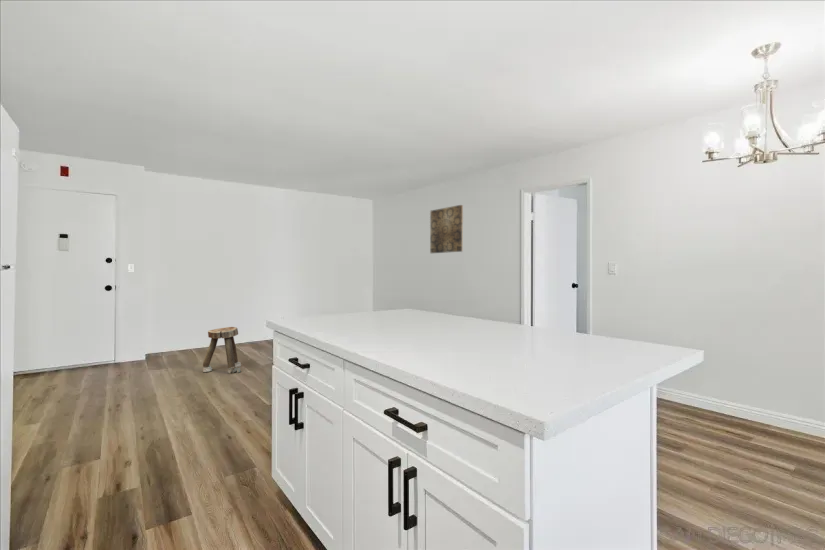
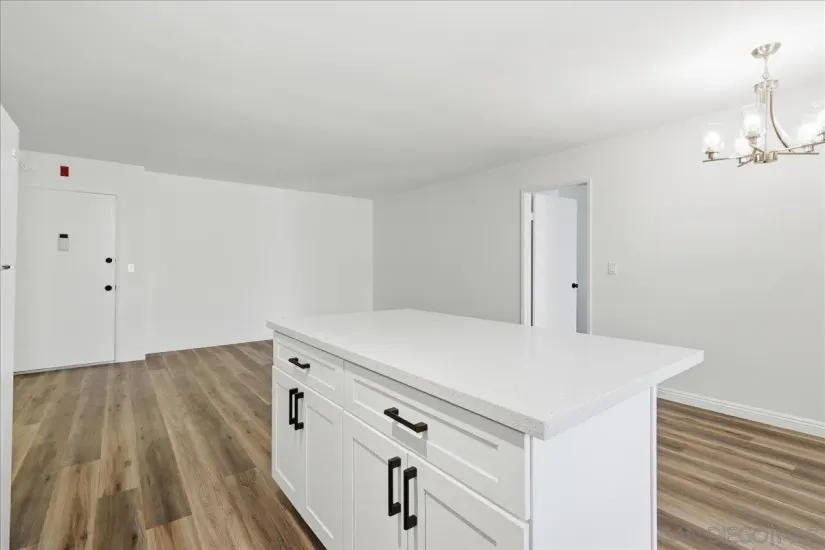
- stool [202,326,242,374]
- wall art [429,204,464,254]
